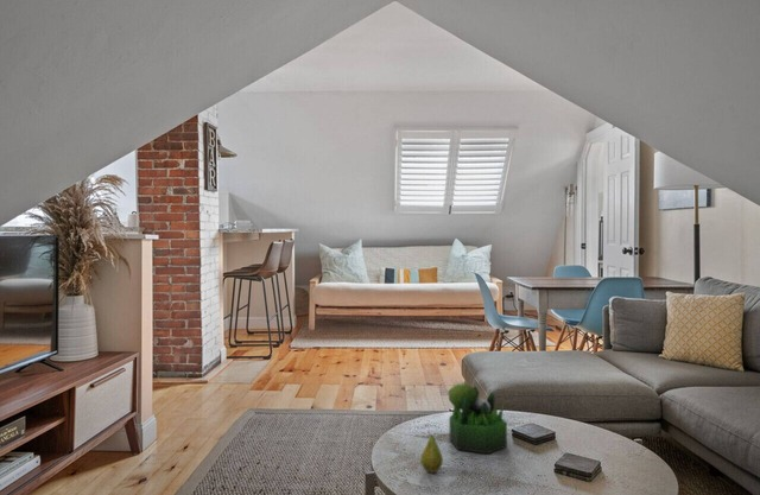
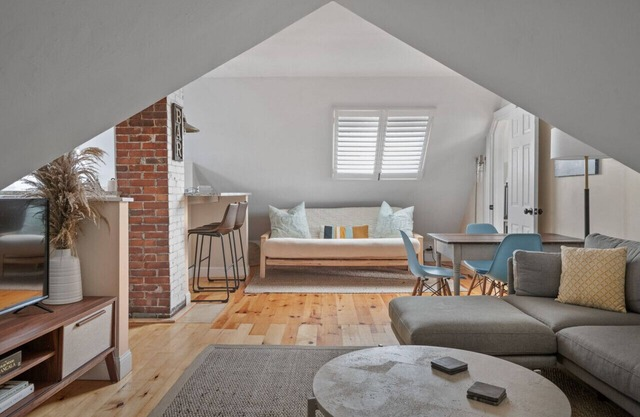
- fruit [419,431,444,474]
- plant [446,382,508,455]
